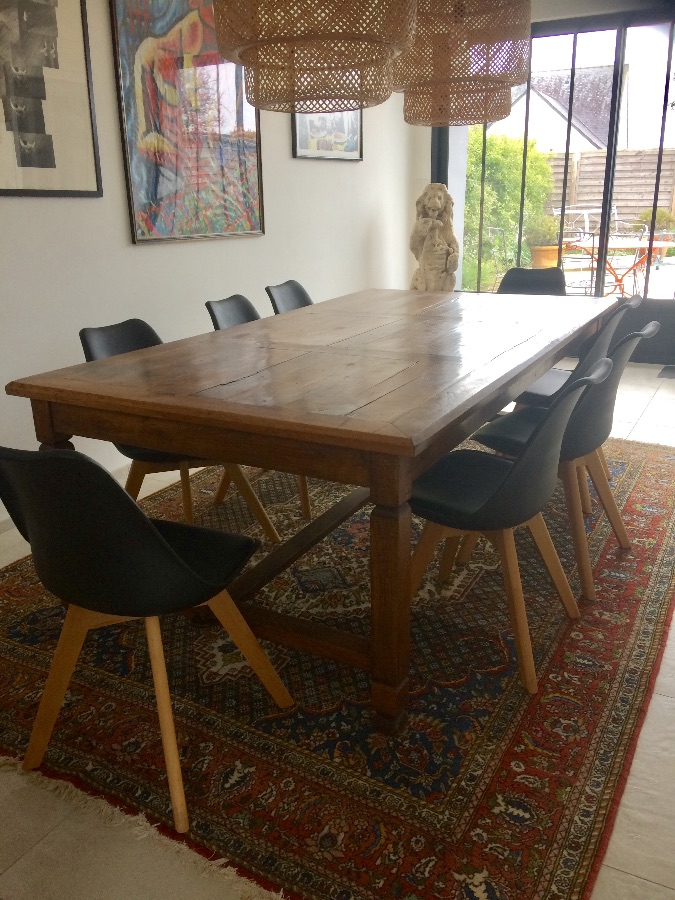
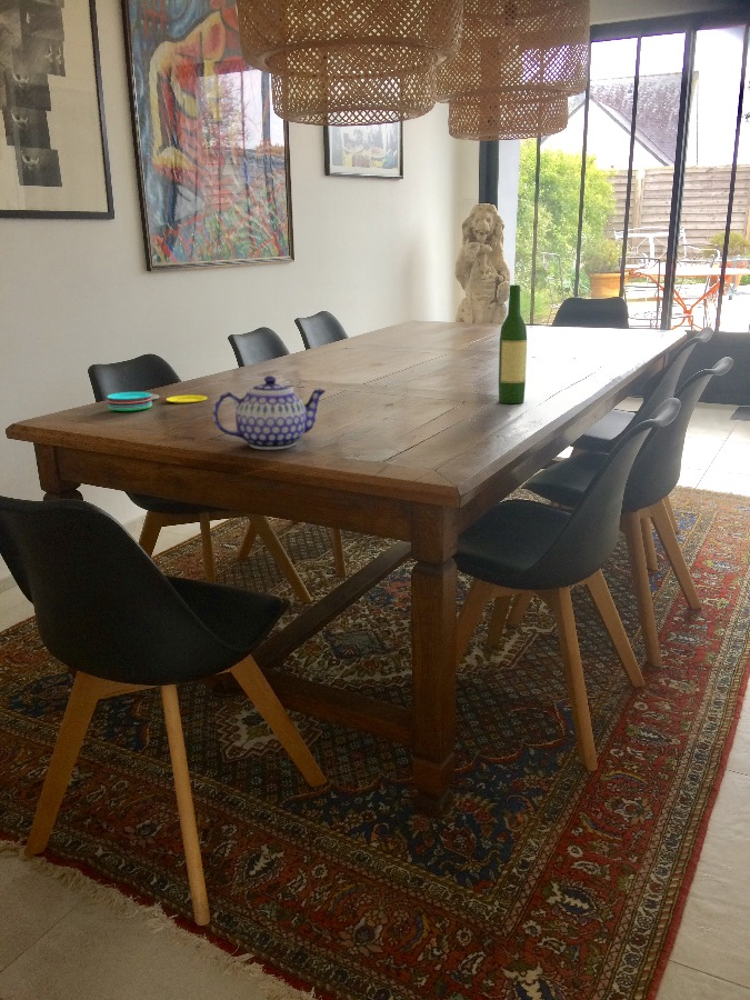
+ wine bottle [498,283,528,404]
+ teapot [212,374,327,451]
+ plate [107,391,208,412]
